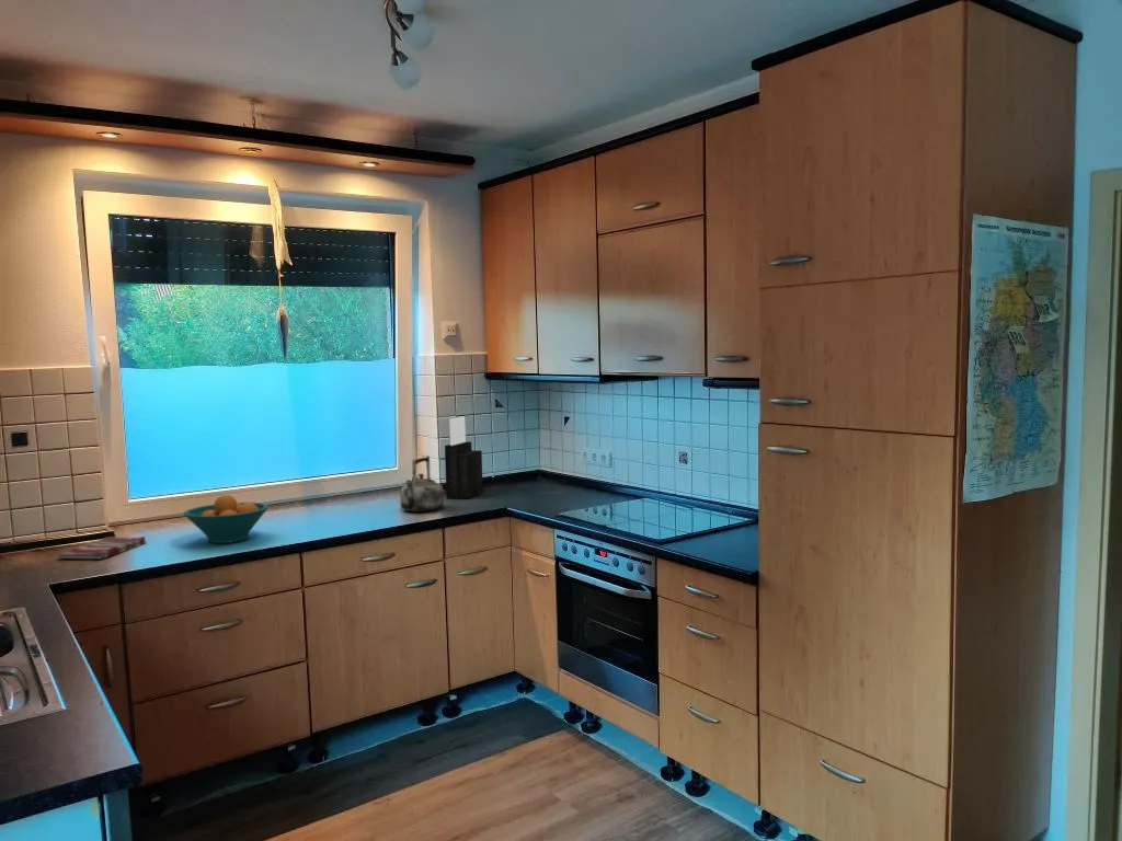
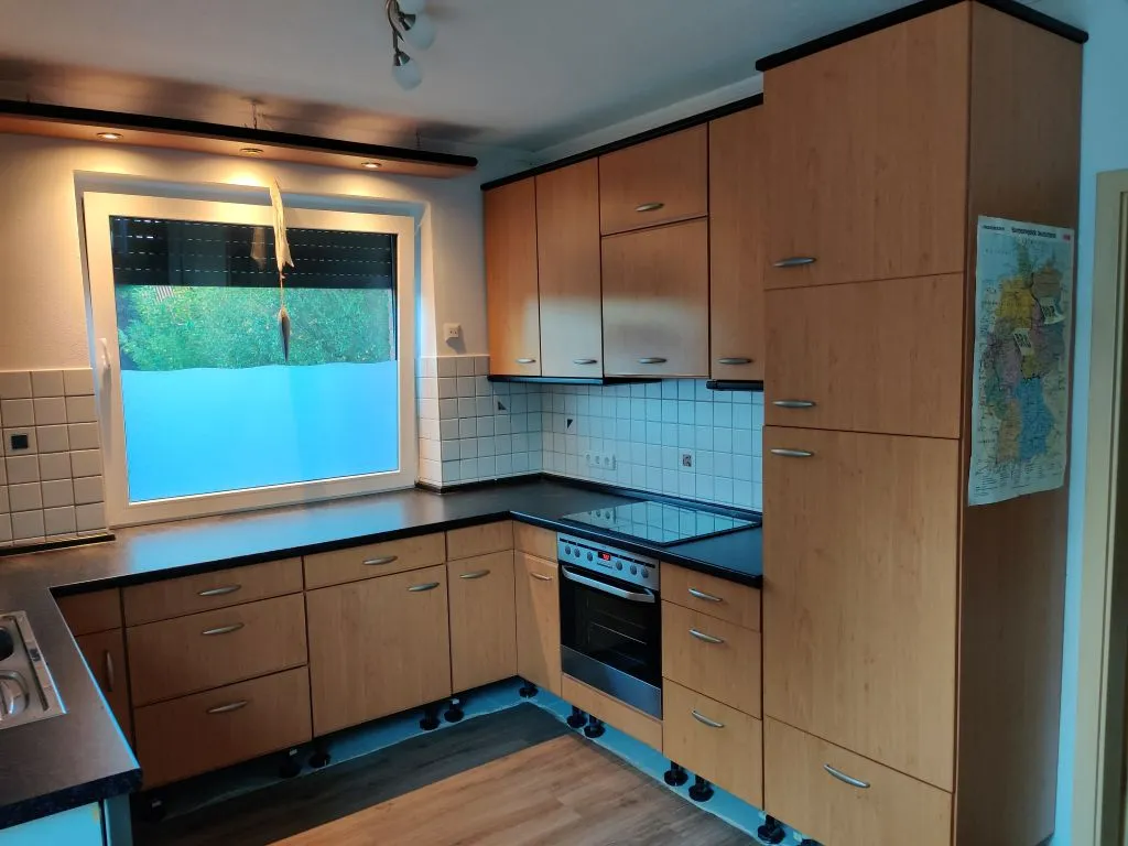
- knife block [444,415,484,499]
- dish towel [56,535,148,560]
- fruit bowl [183,494,270,544]
- kettle [399,454,445,512]
